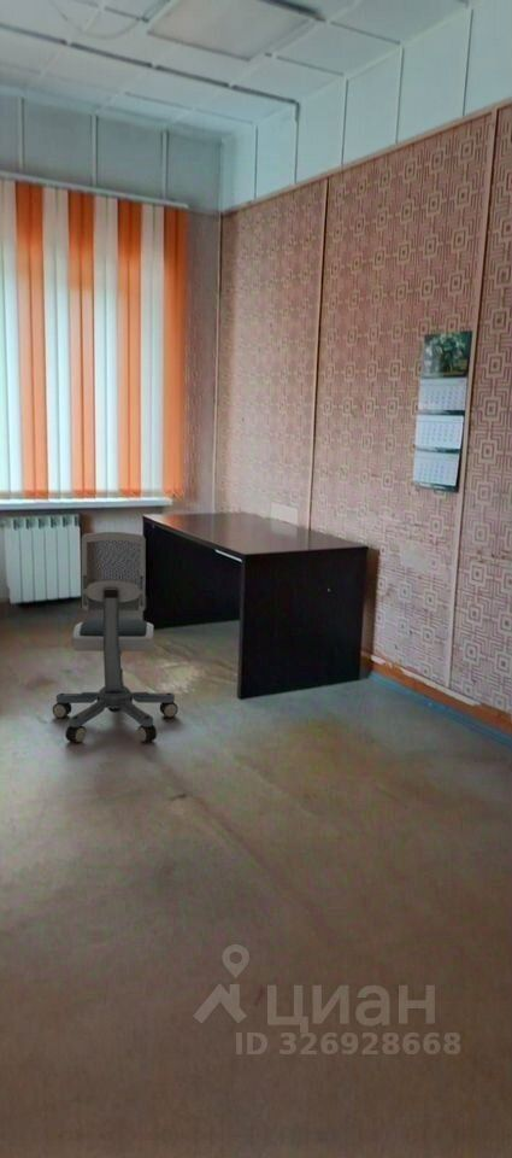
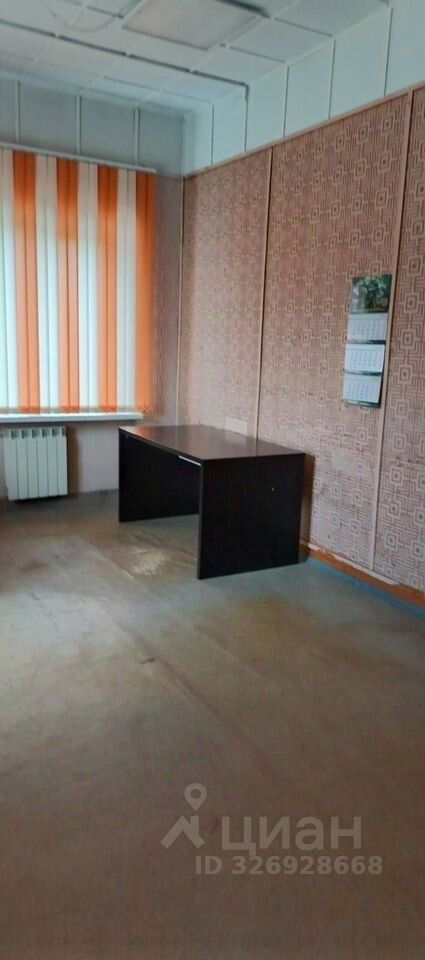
- office chair [51,531,180,744]
